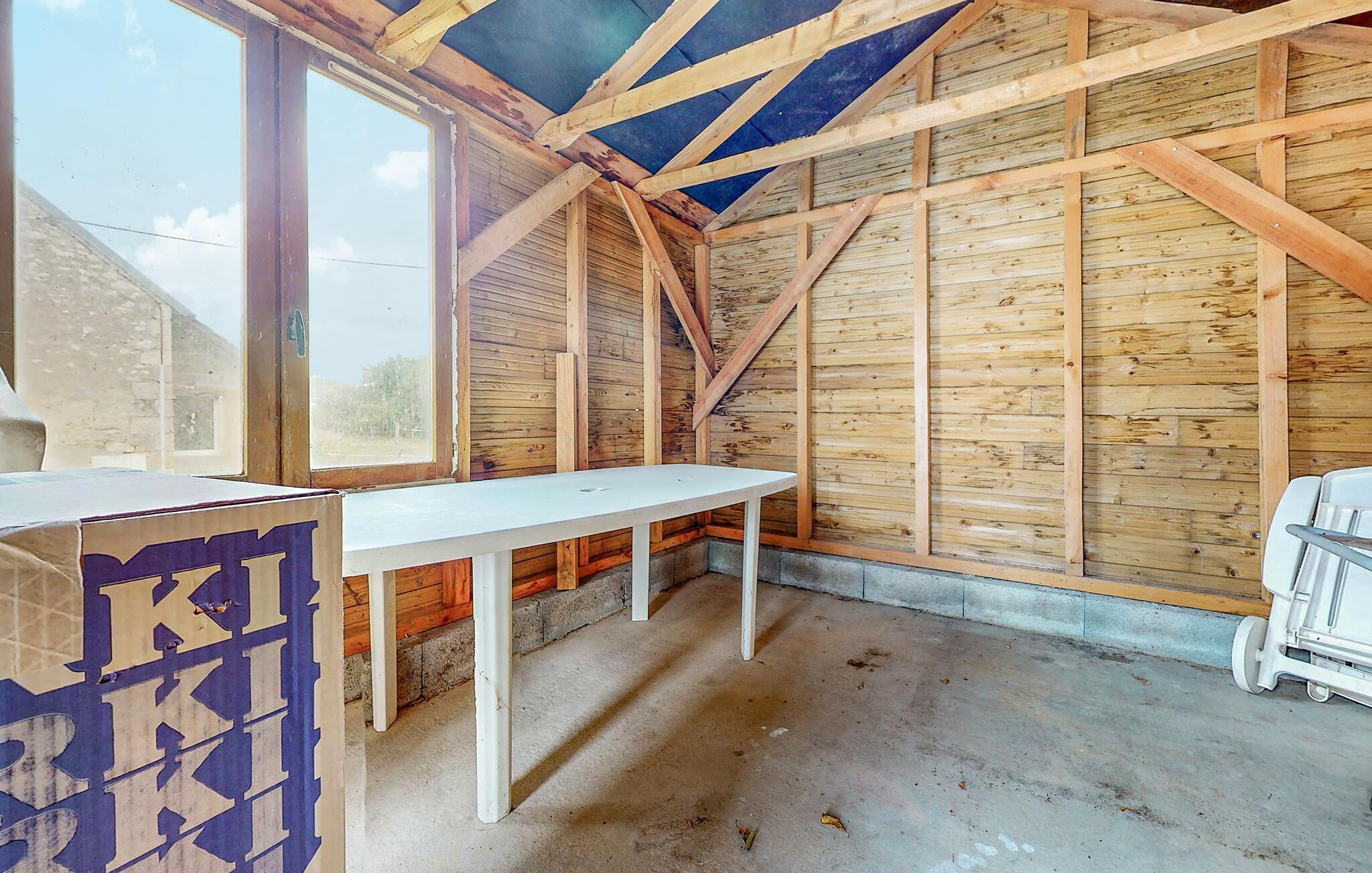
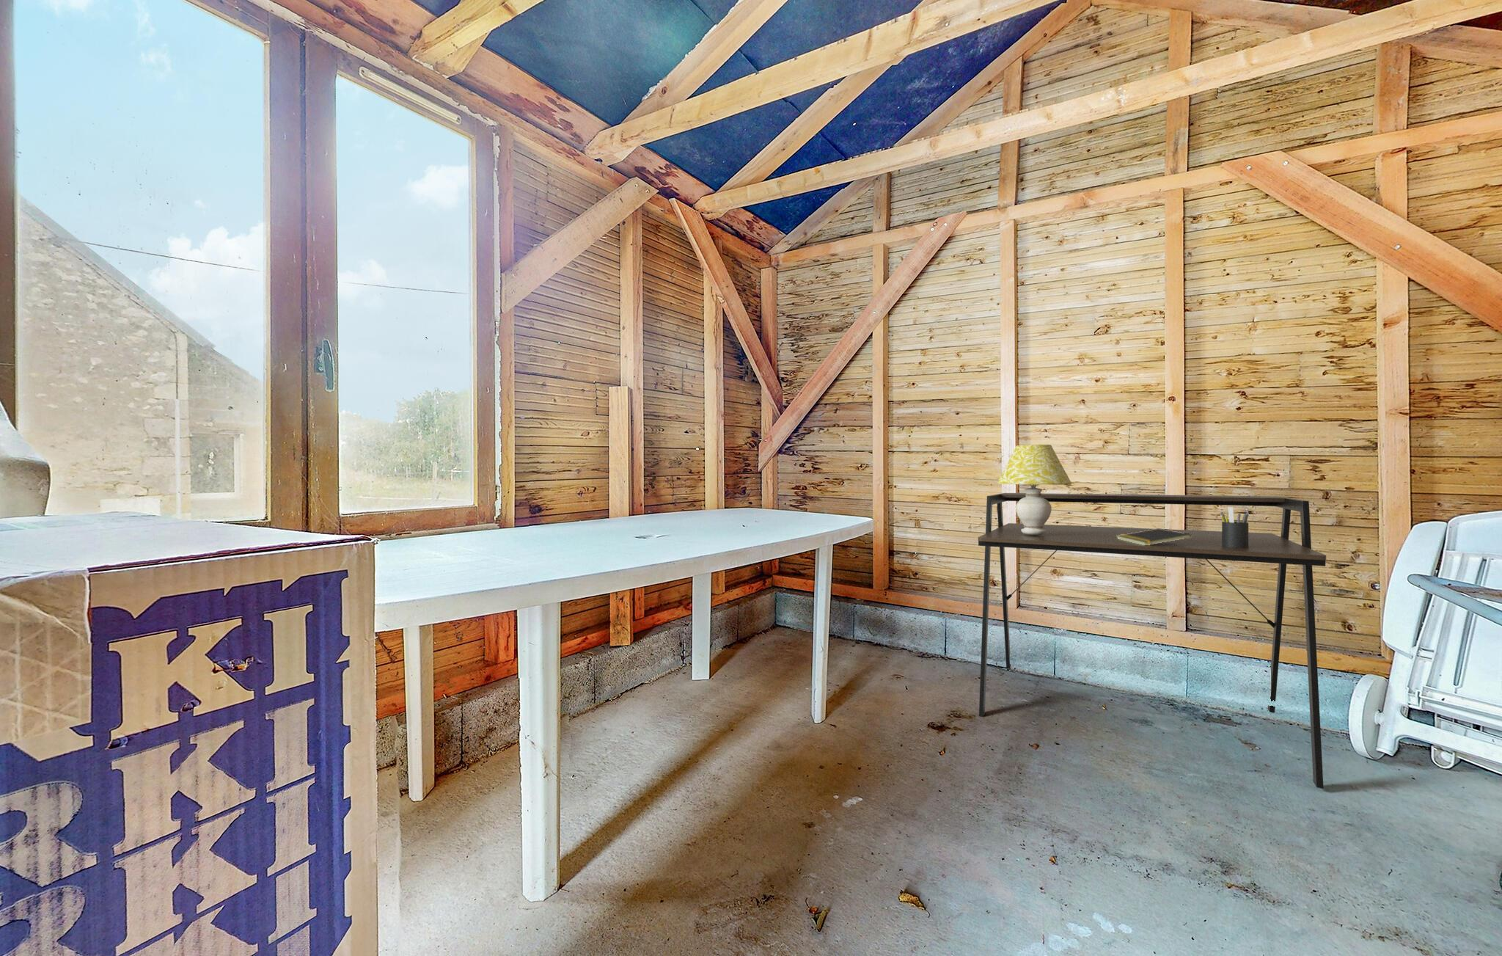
+ pen holder [1220,506,1250,548]
+ desk [978,493,1327,790]
+ notepad [1117,528,1192,545]
+ table lamp [996,444,1072,535]
